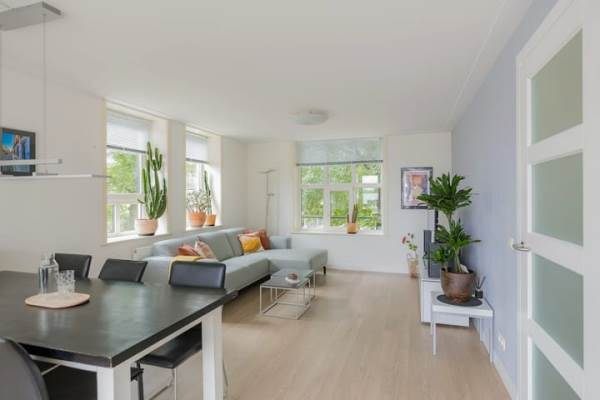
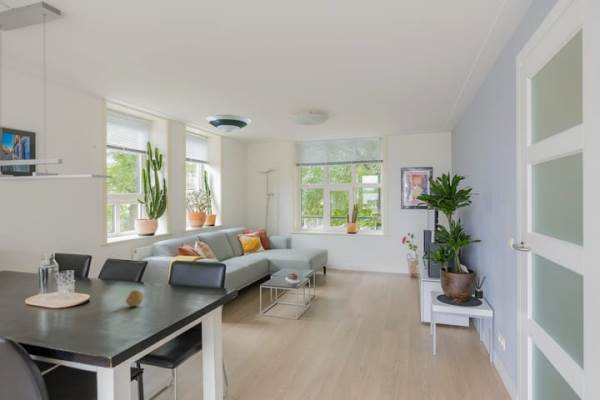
+ fruit [125,289,144,307]
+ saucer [205,114,252,133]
